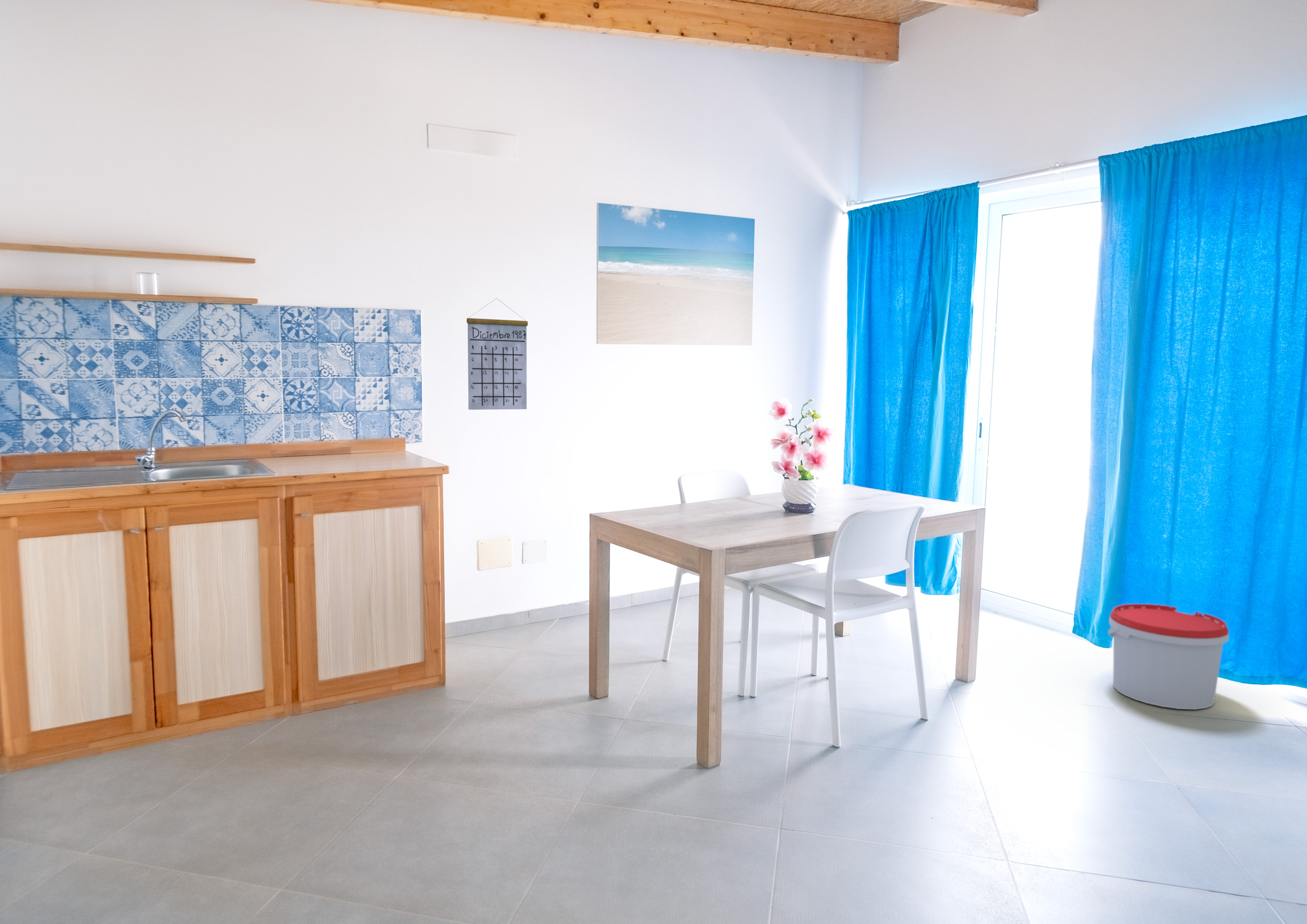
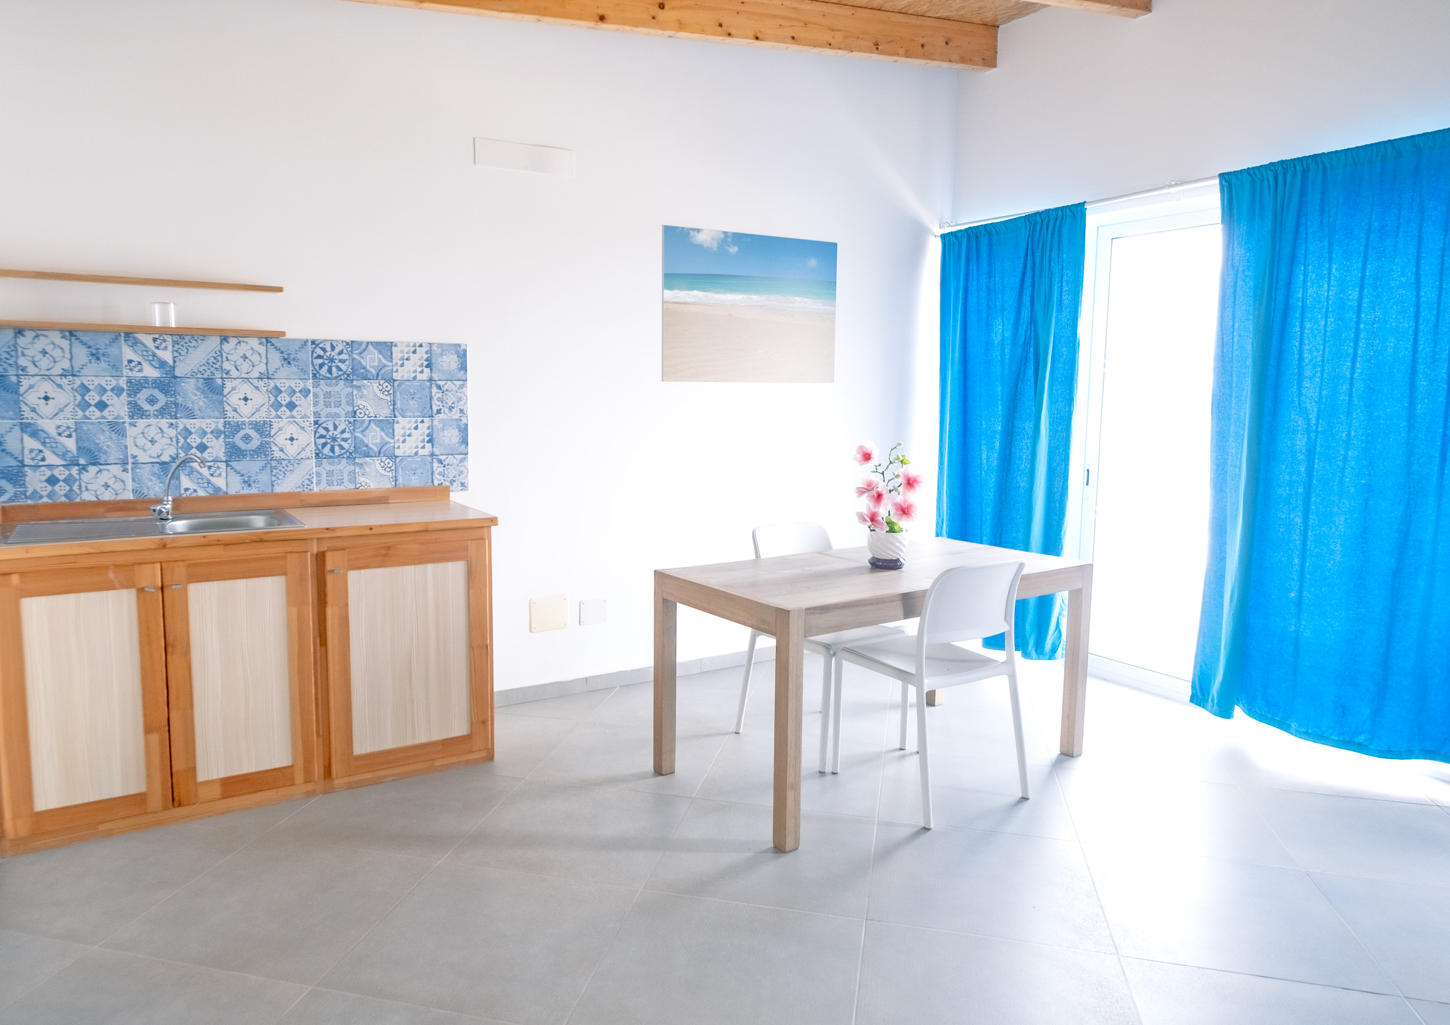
- calendar [466,298,529,410]
- bucket [1108,603,1229,710]
